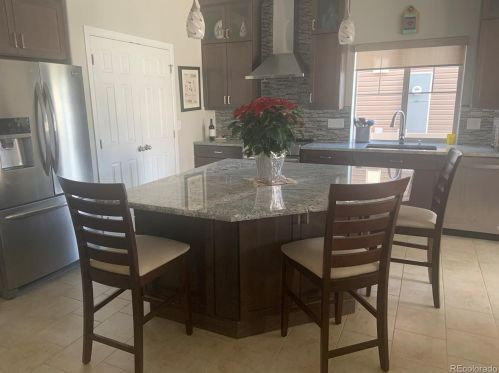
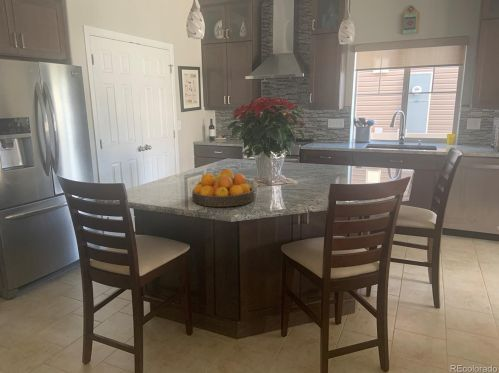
+ fruit bowl [191,168,255,208]
